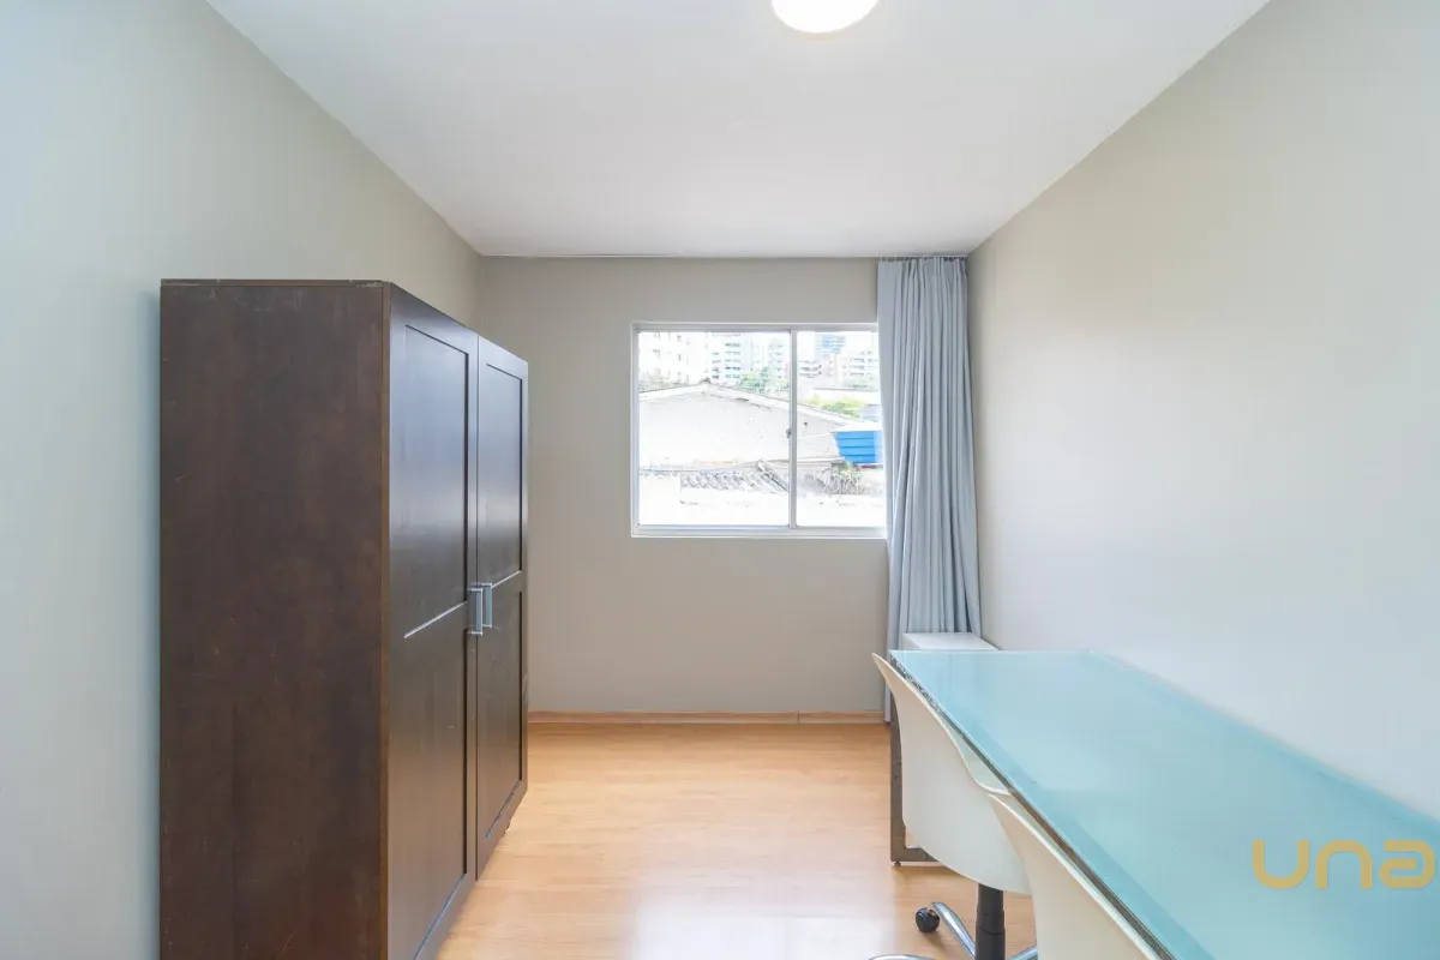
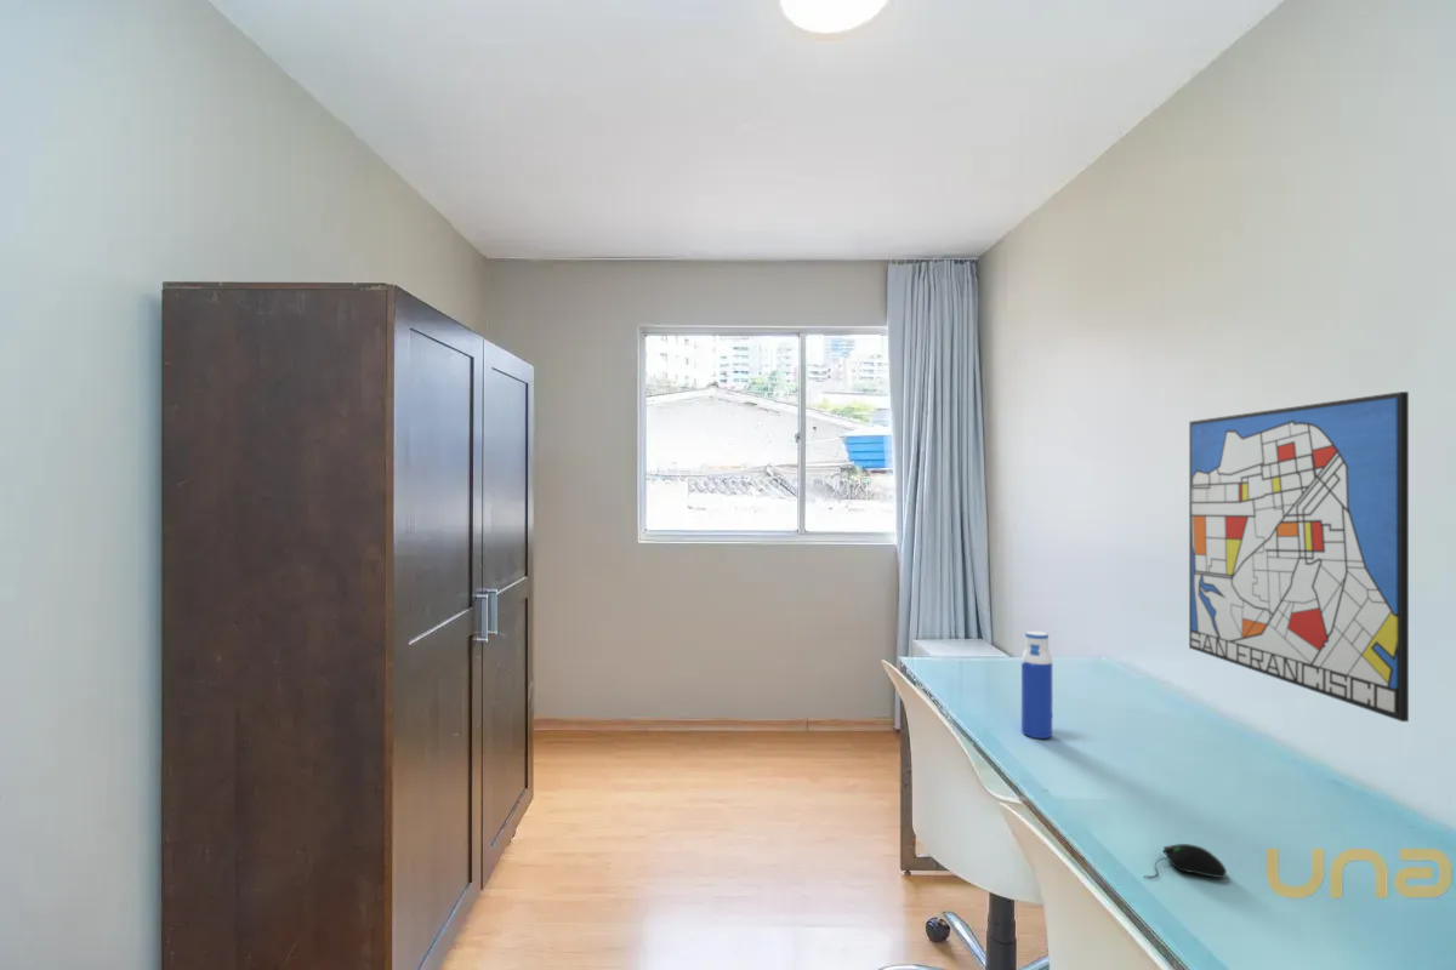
+ wall art [1188,390,1410,723]
+ computer mouse [1144,843,1228,879]
+ water bottle [1020,630,1053,740]
